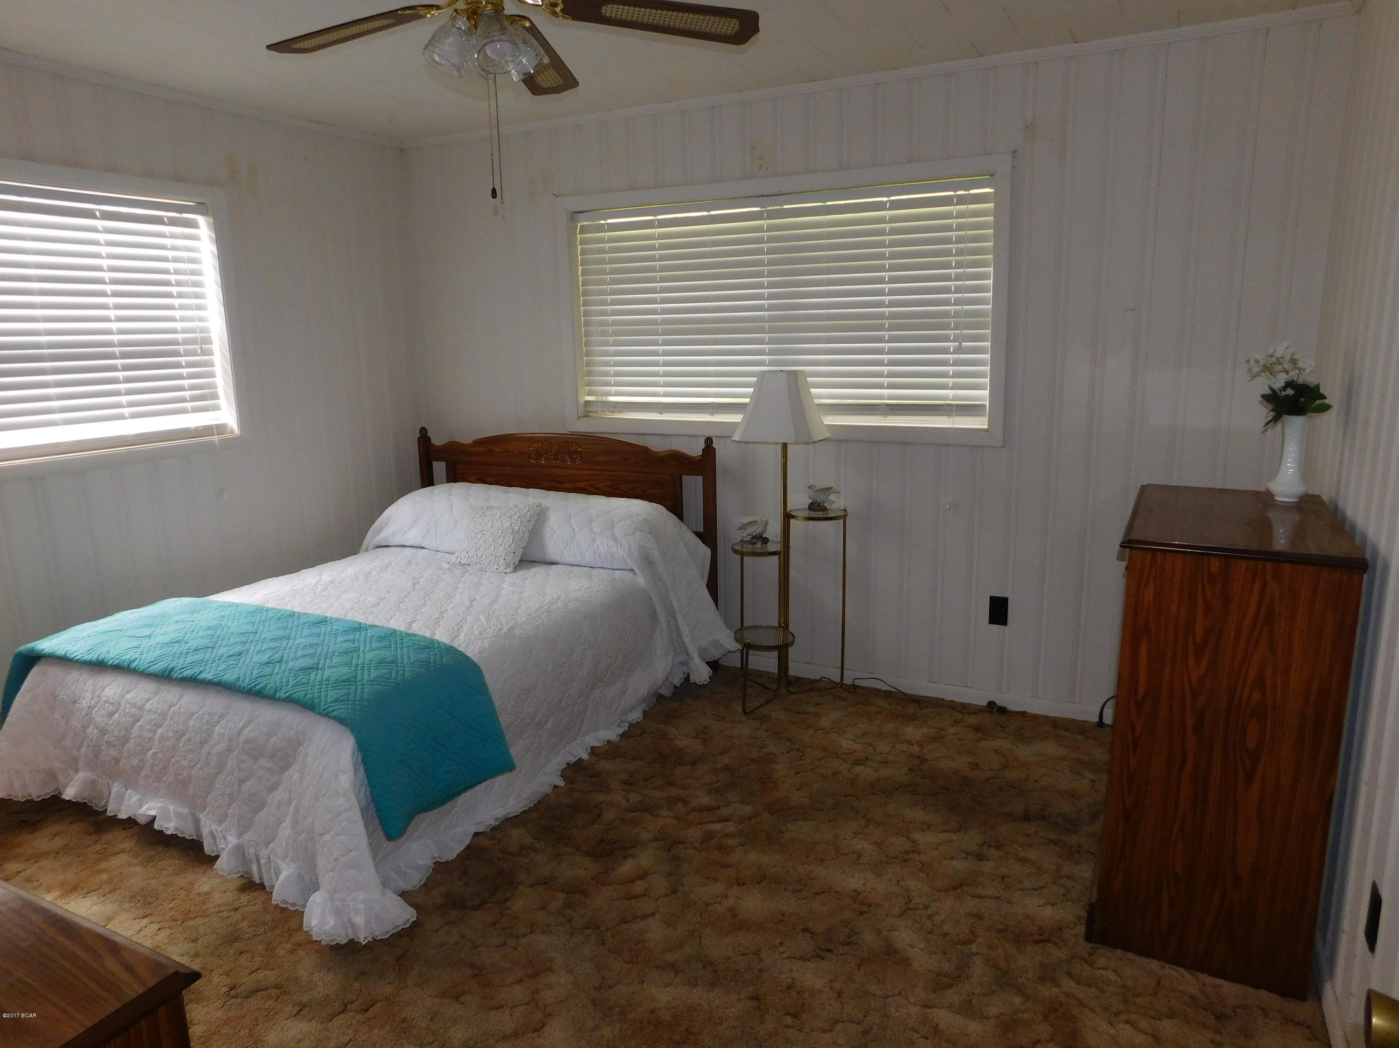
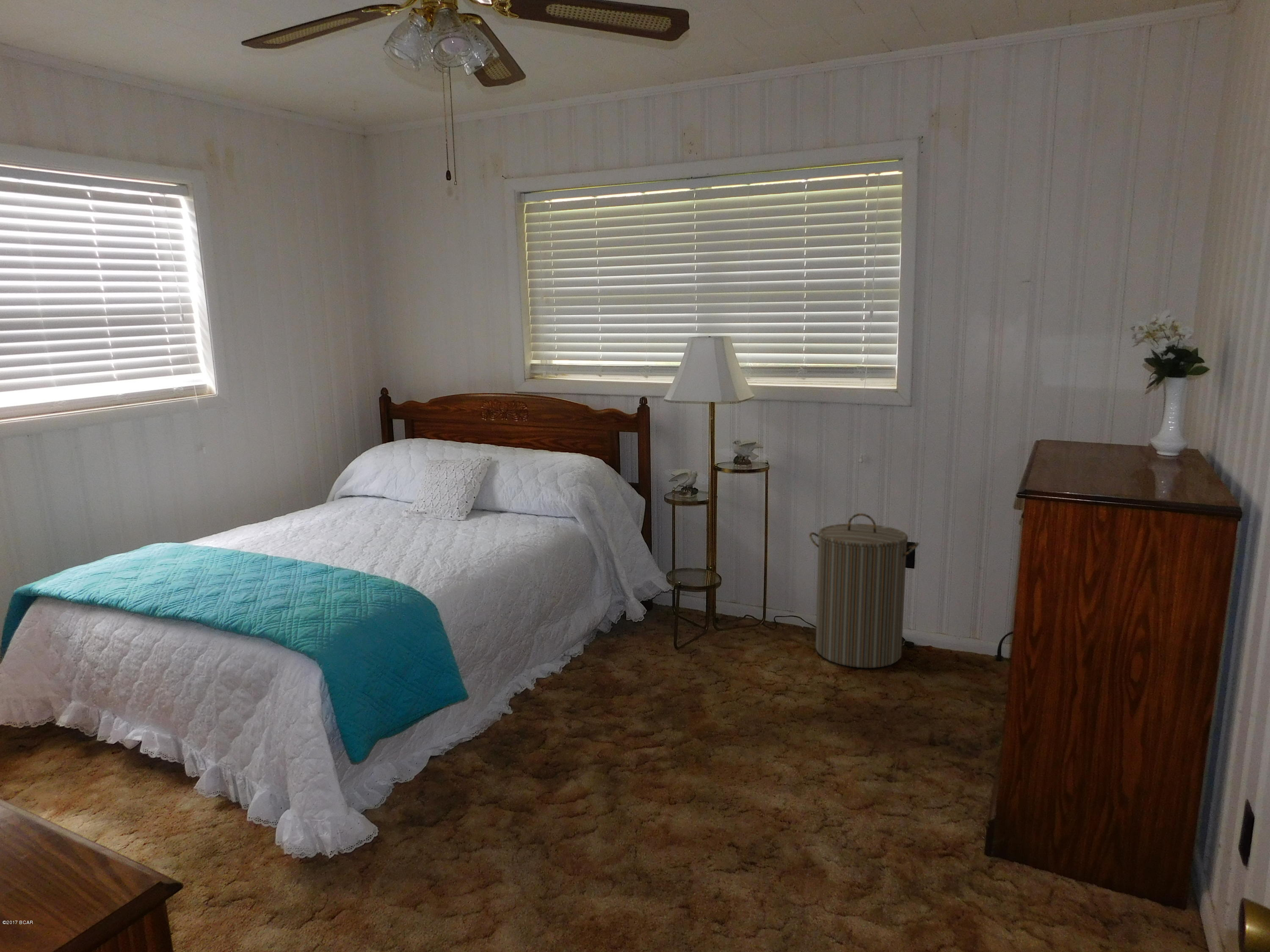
+ laundry hamper [809,513,919,669]
